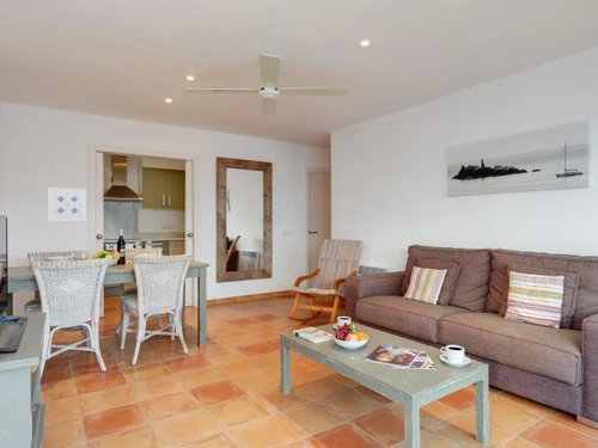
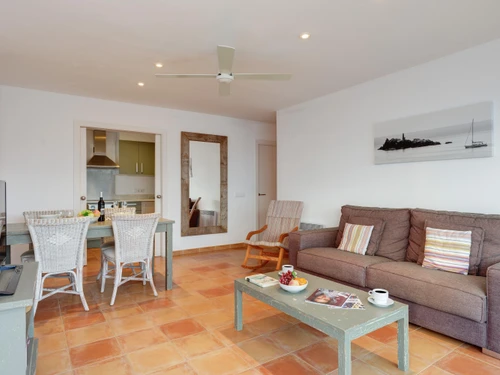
- wall art [48,186,87,221]
